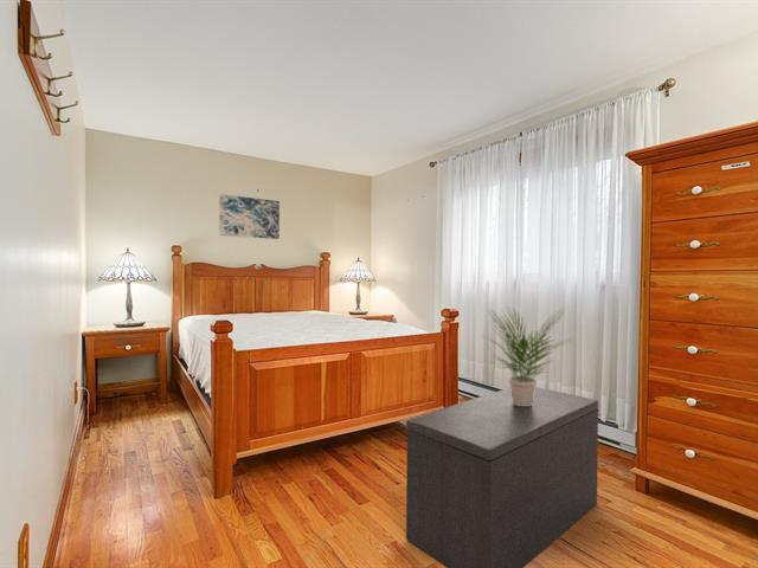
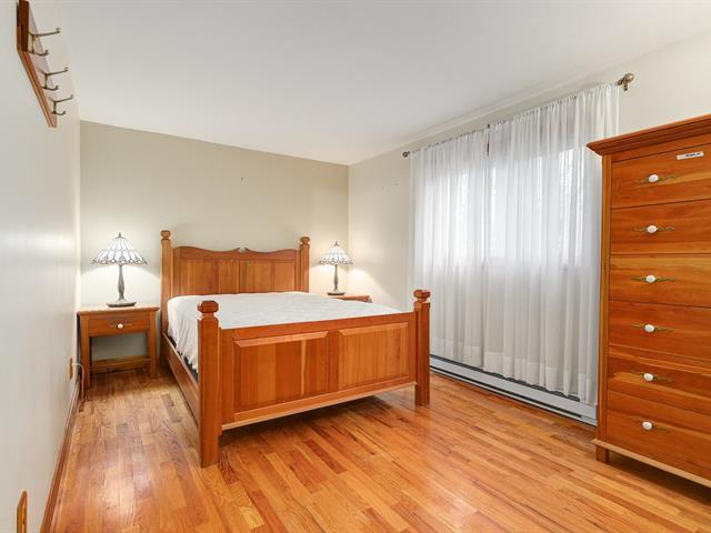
- potted plant [483,304,572,406]
- bench [405,386,600,568]
- wall art [218,193,281,240]
